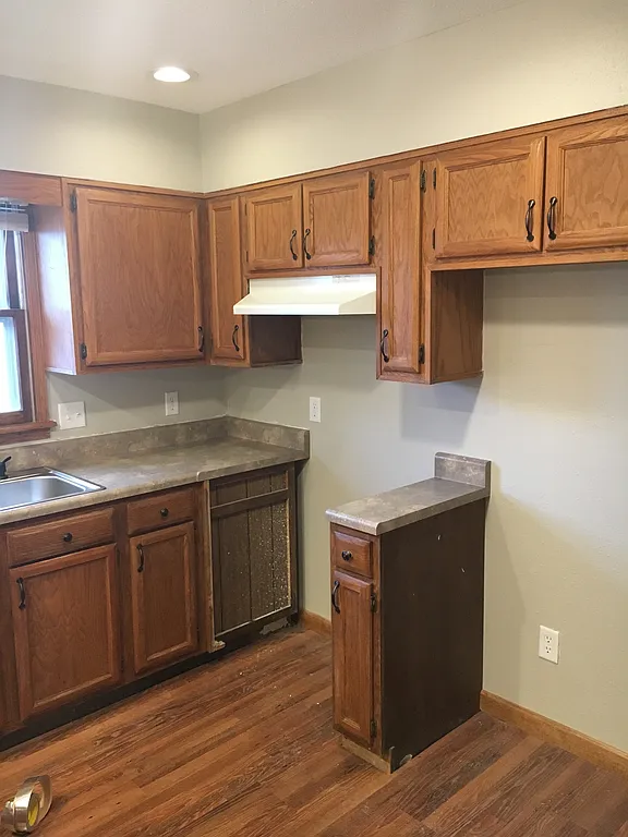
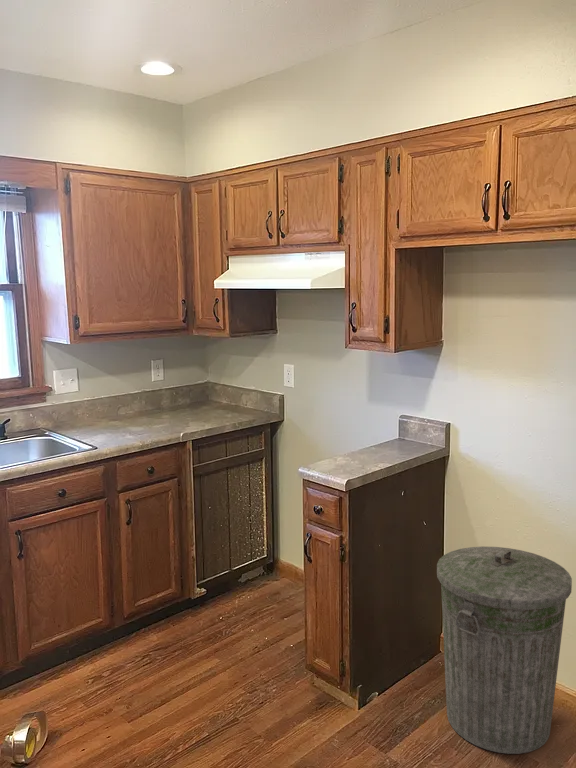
+ trash can [436,546,573,755]
